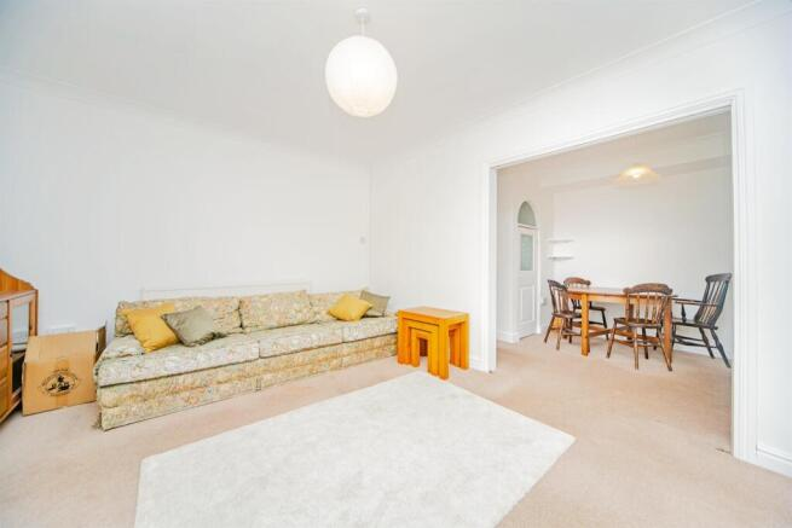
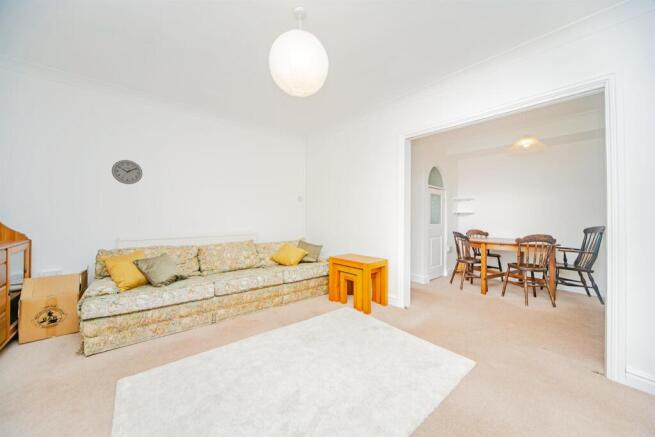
+ wall clock [111,159,143,185]
